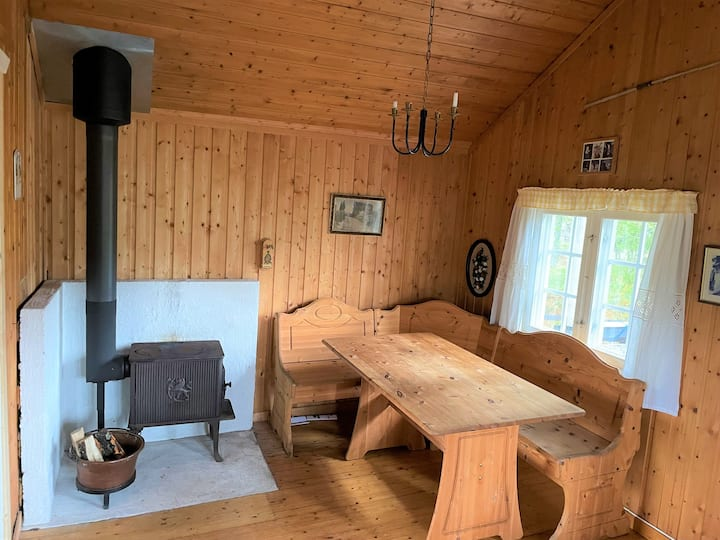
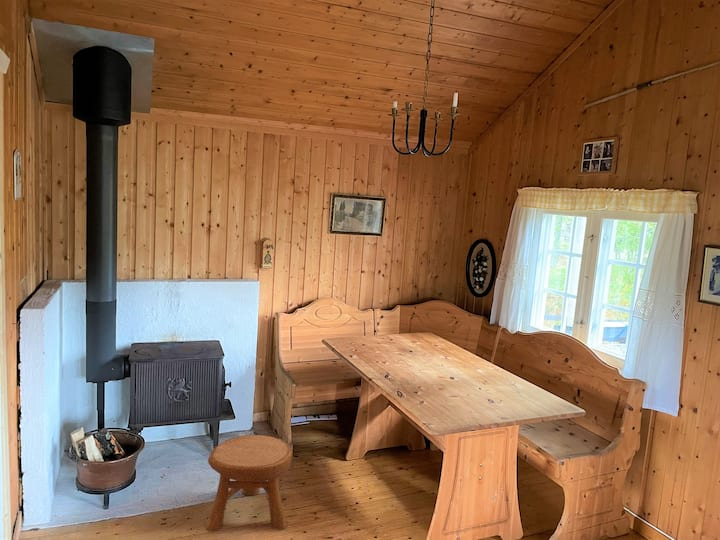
+ stool [204,434,293,532]
